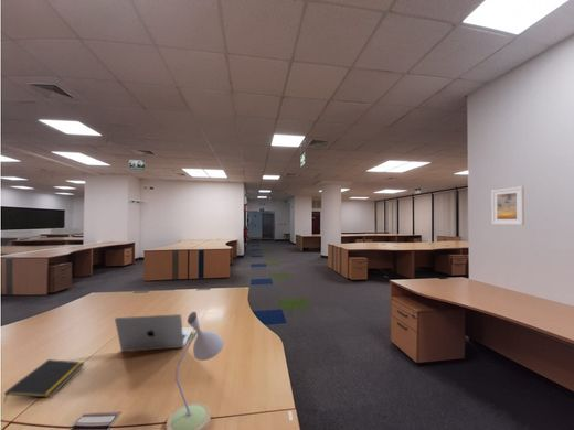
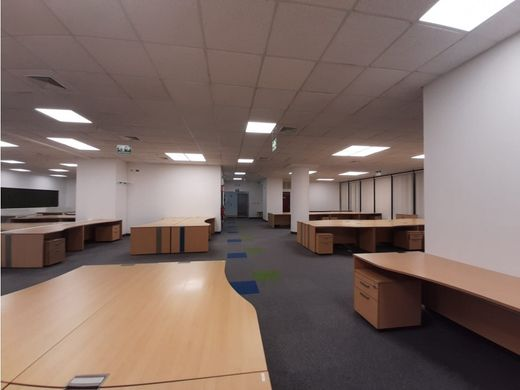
- notepad [3,358,85,404]
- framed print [490,185,525,226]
- desk lamp [164,311,225,430]
- laptop [114,313,194,353]
